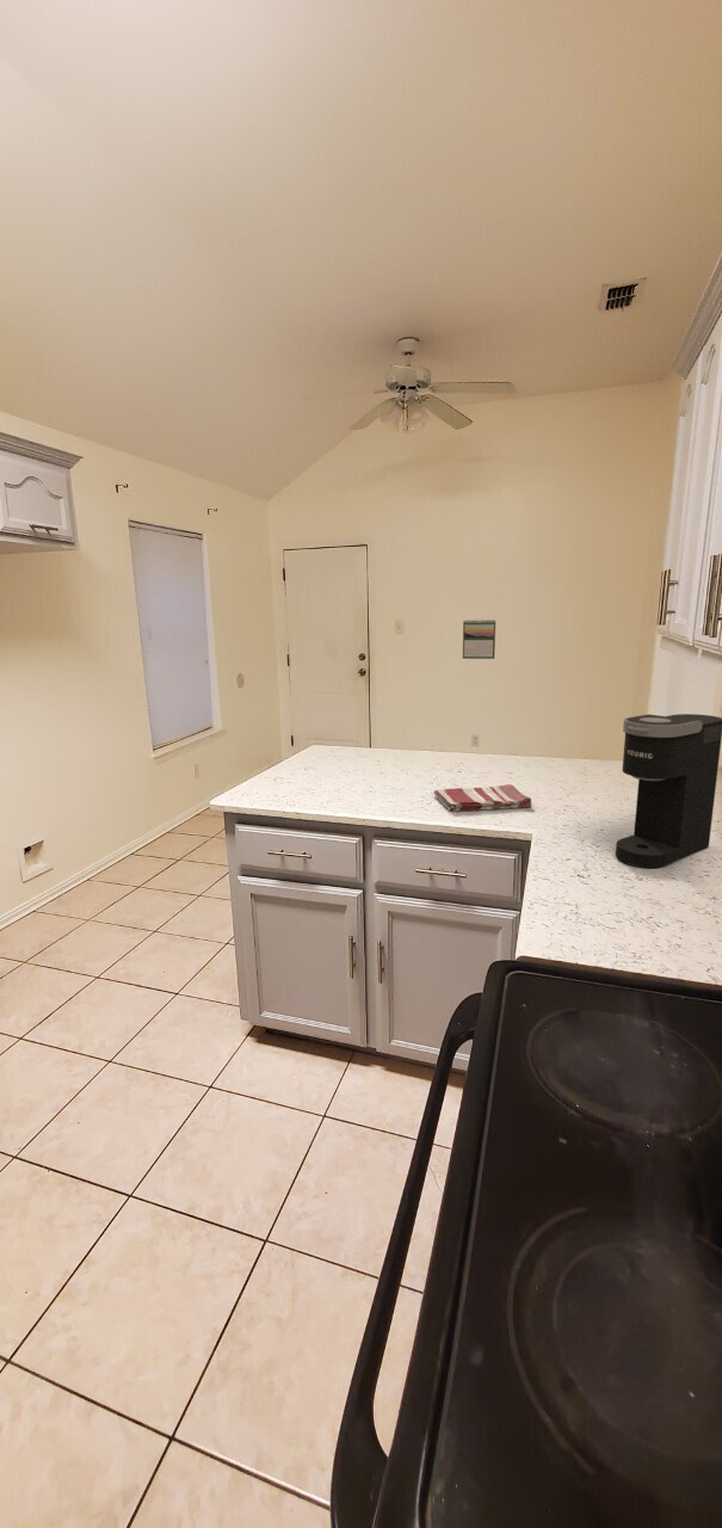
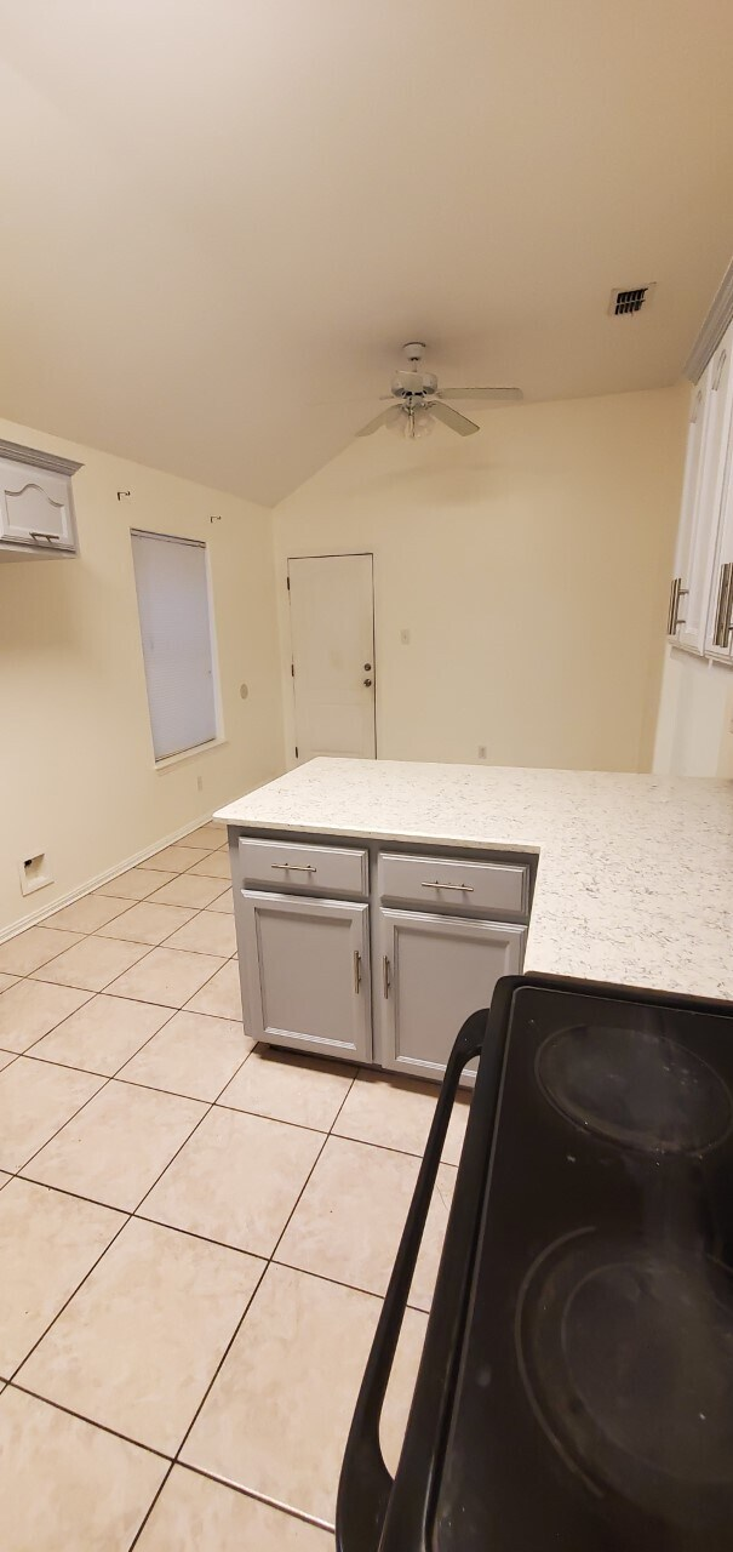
- calendar [462,618,496,660]
- dish towel [433,783,532,813]
- coffee maker [615,713,722,869]
